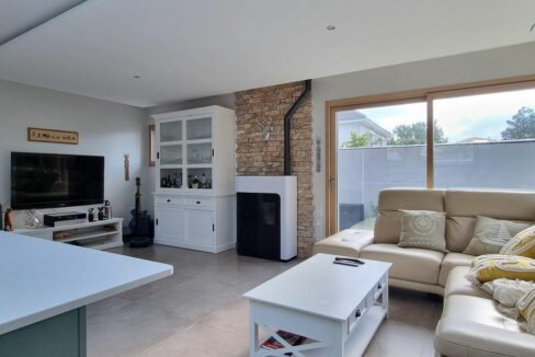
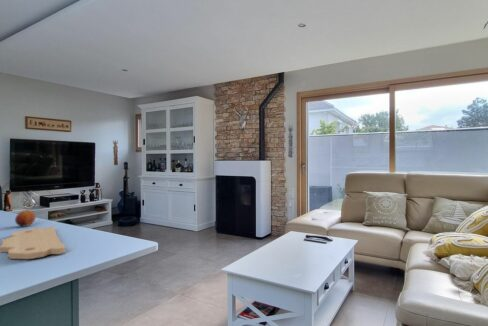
+ fruit [14,209,37,227]
+ cutting board [0,226,66,260]
